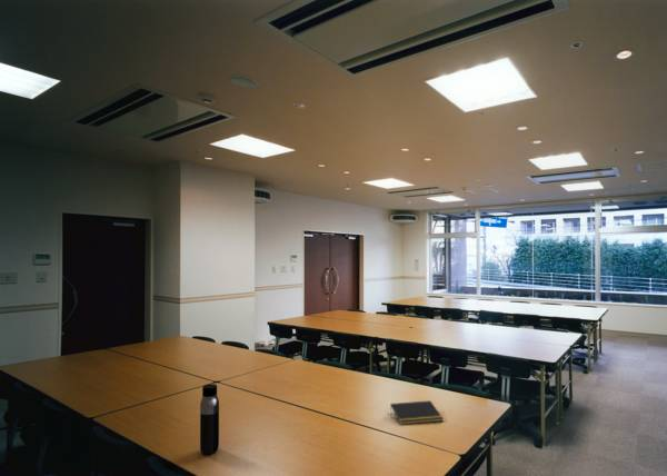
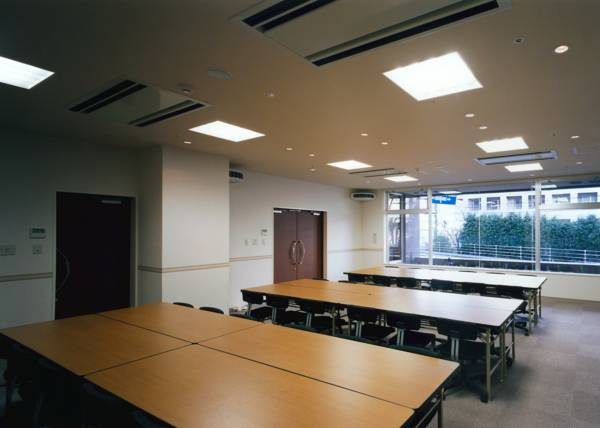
- notepad [389,399,445,426]
- water bottle [199,383,220,456]
